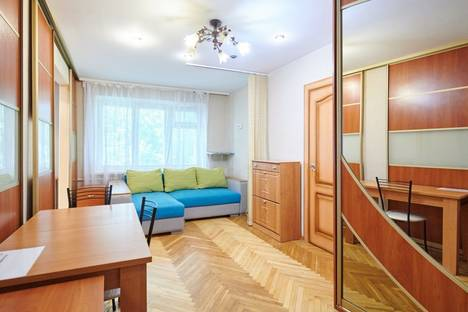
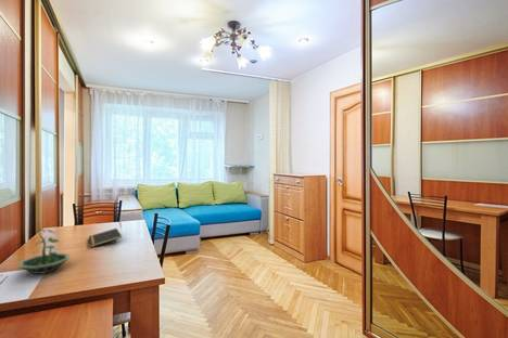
+ notepad [88,227,123,248]
+ terrarium [17,227,71,275]
